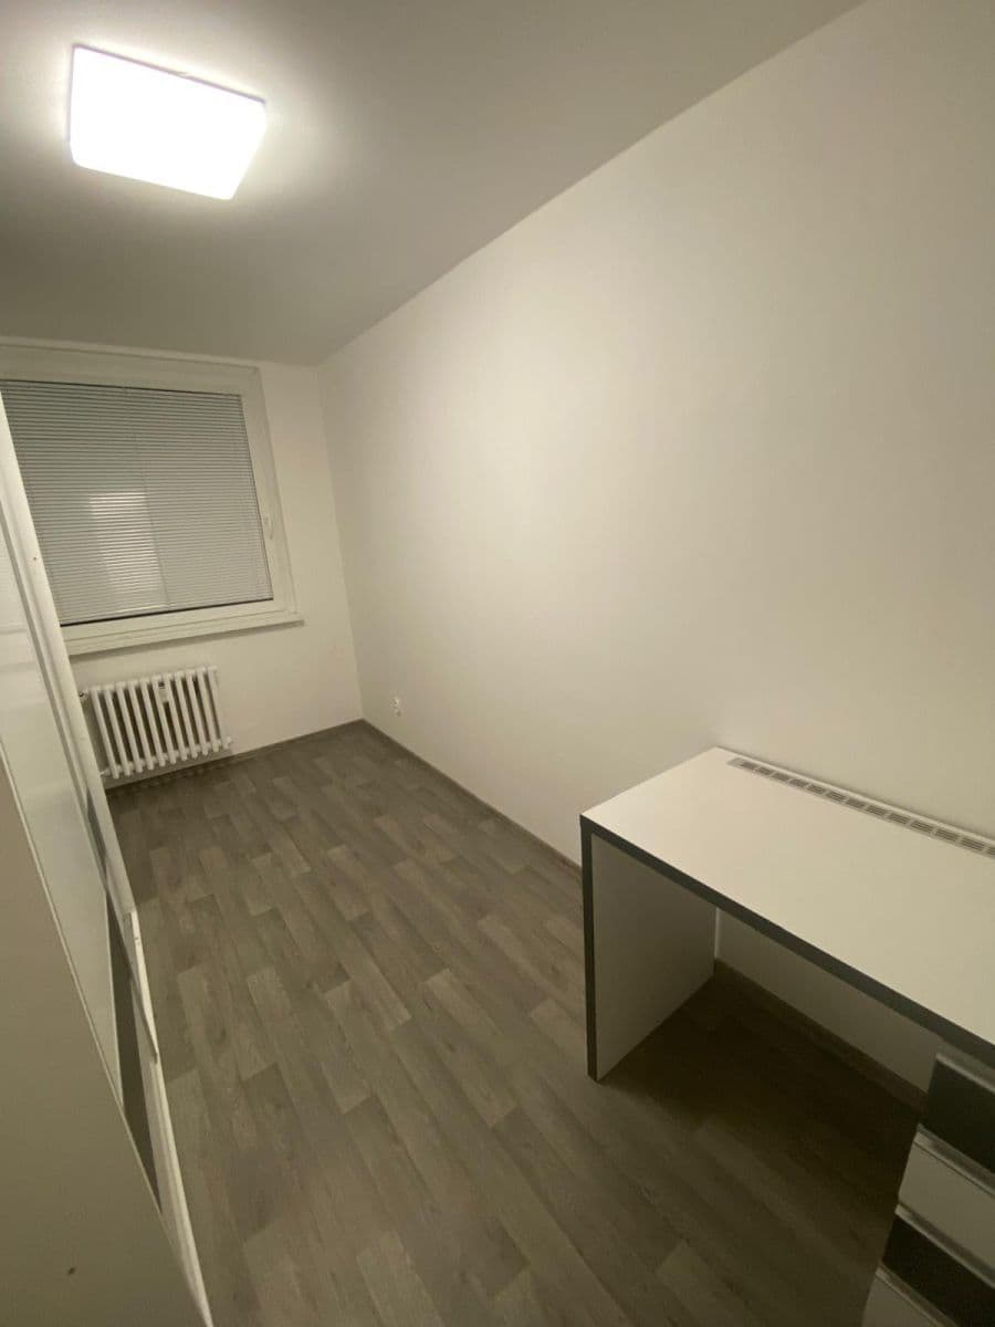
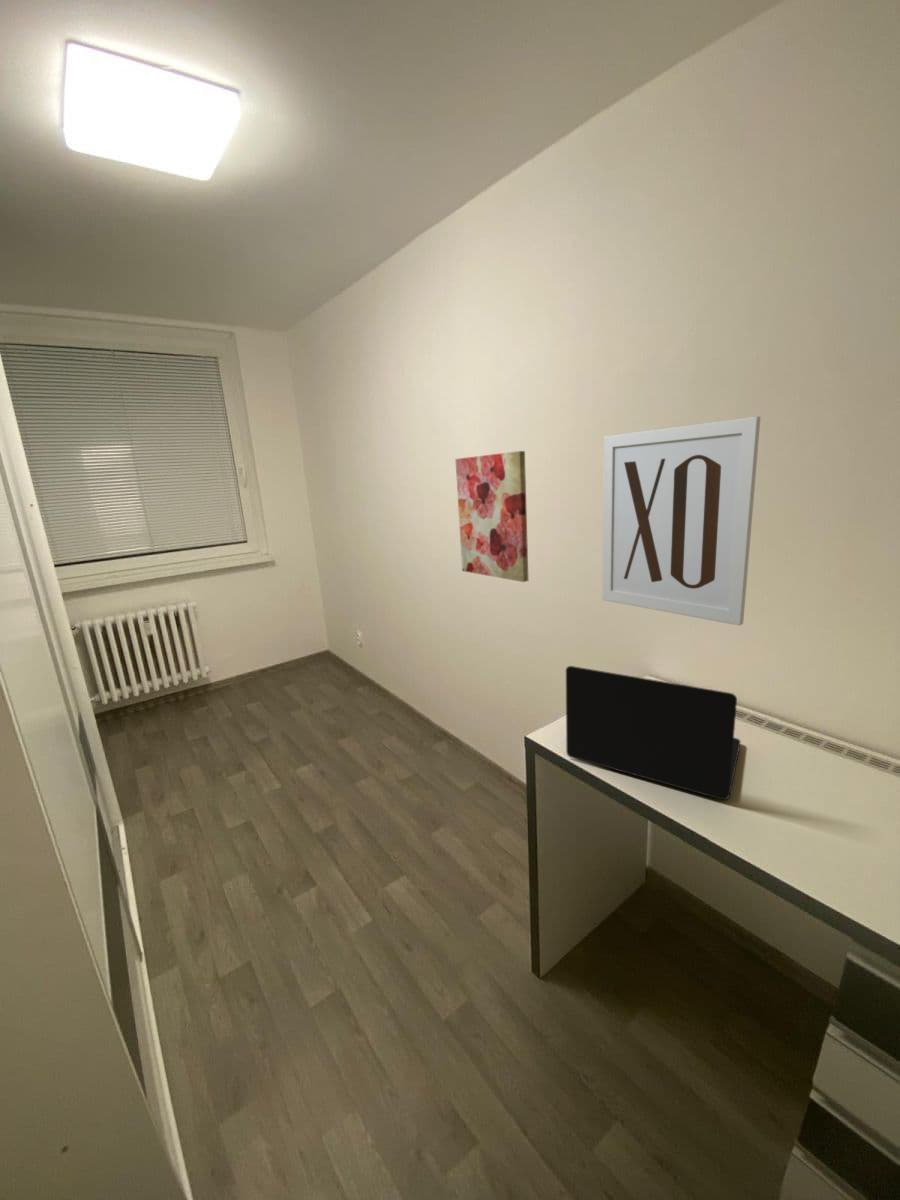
+ laptop [565,665,741,801]
+ wall art [454,450,529,583]
+ wall art [602,416,761,627]
